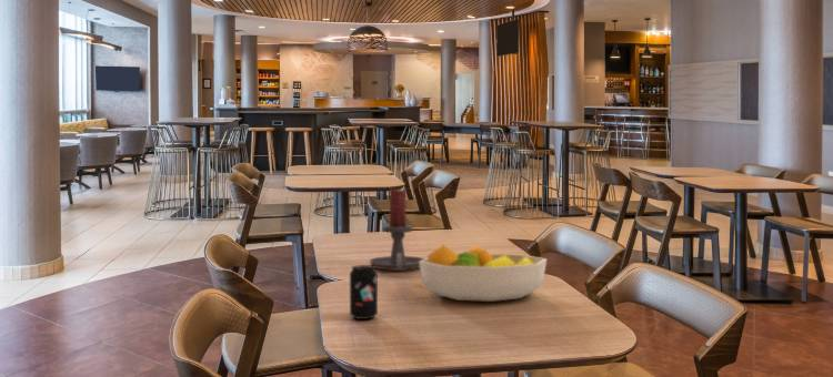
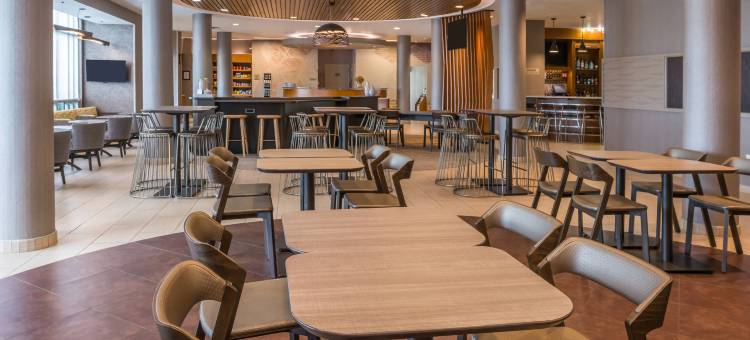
- beverage can [349,264,379,320]
- candle holder [369,187,426,272]
- fruit bowl [419,244,548,303]
